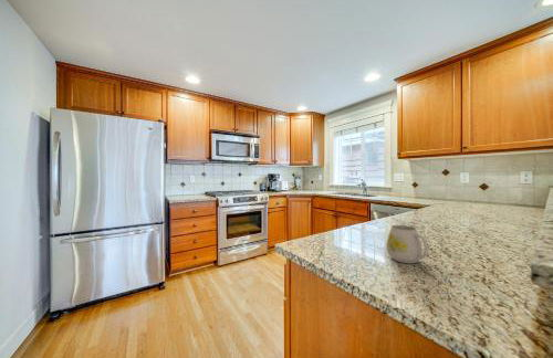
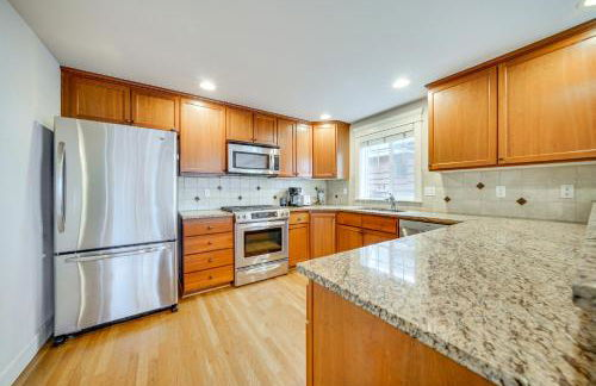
- mug [386,224,429,264]
